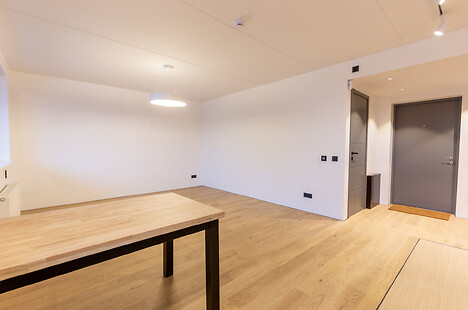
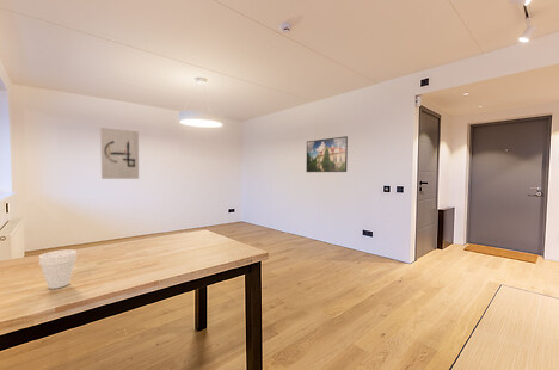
+ cup [38,248,78,290]
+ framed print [306,135,349,173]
+ wall art [99,127,140,180]
